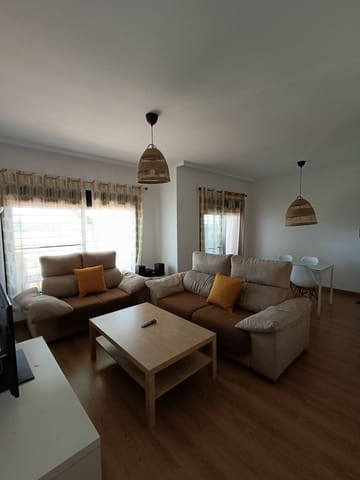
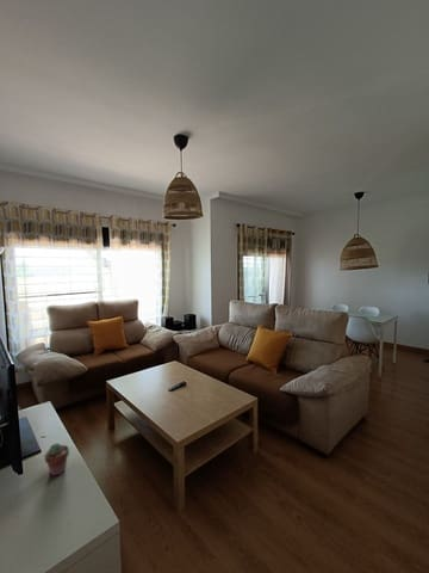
+ potted succulent [43,442,70,476]
